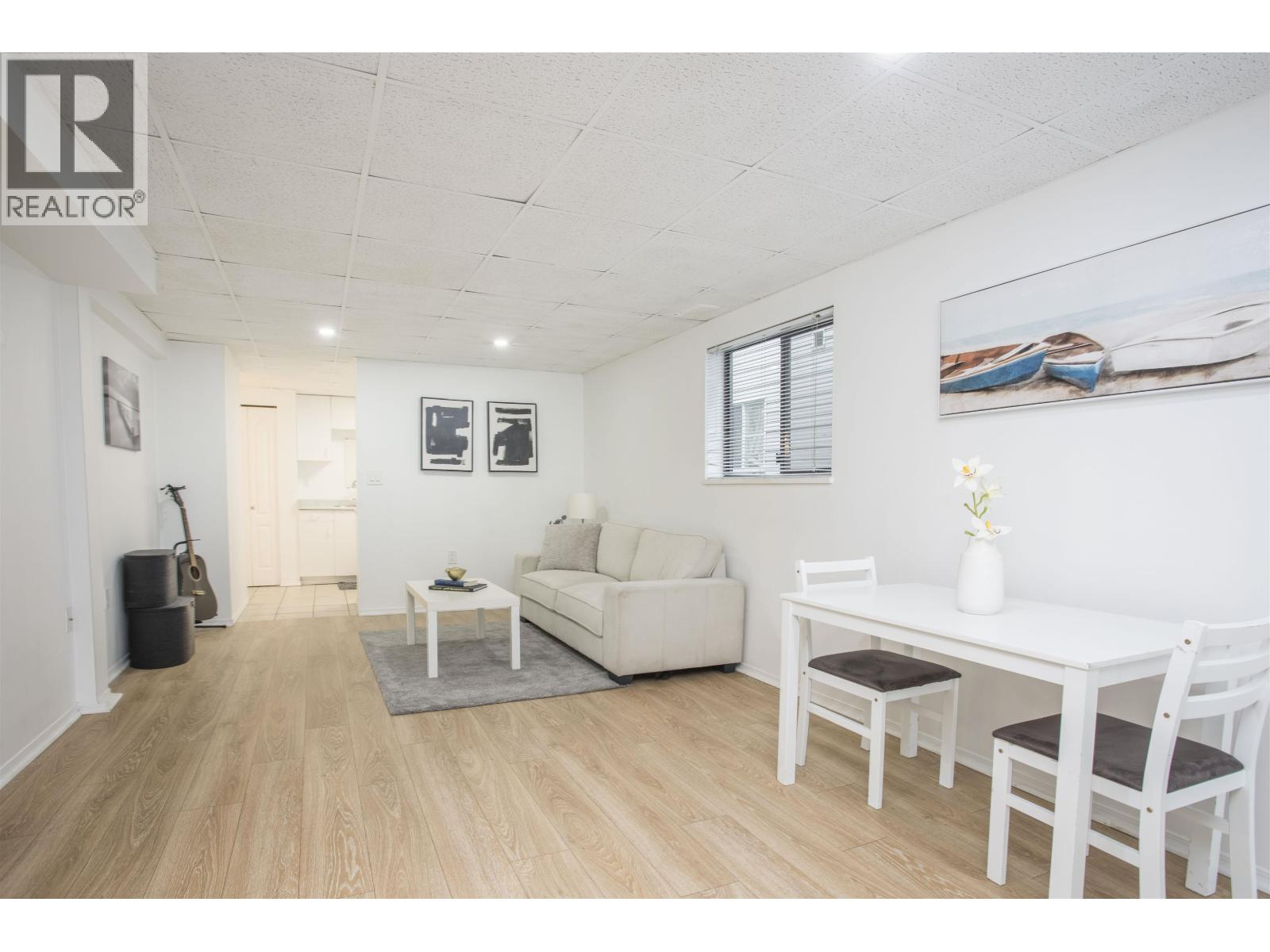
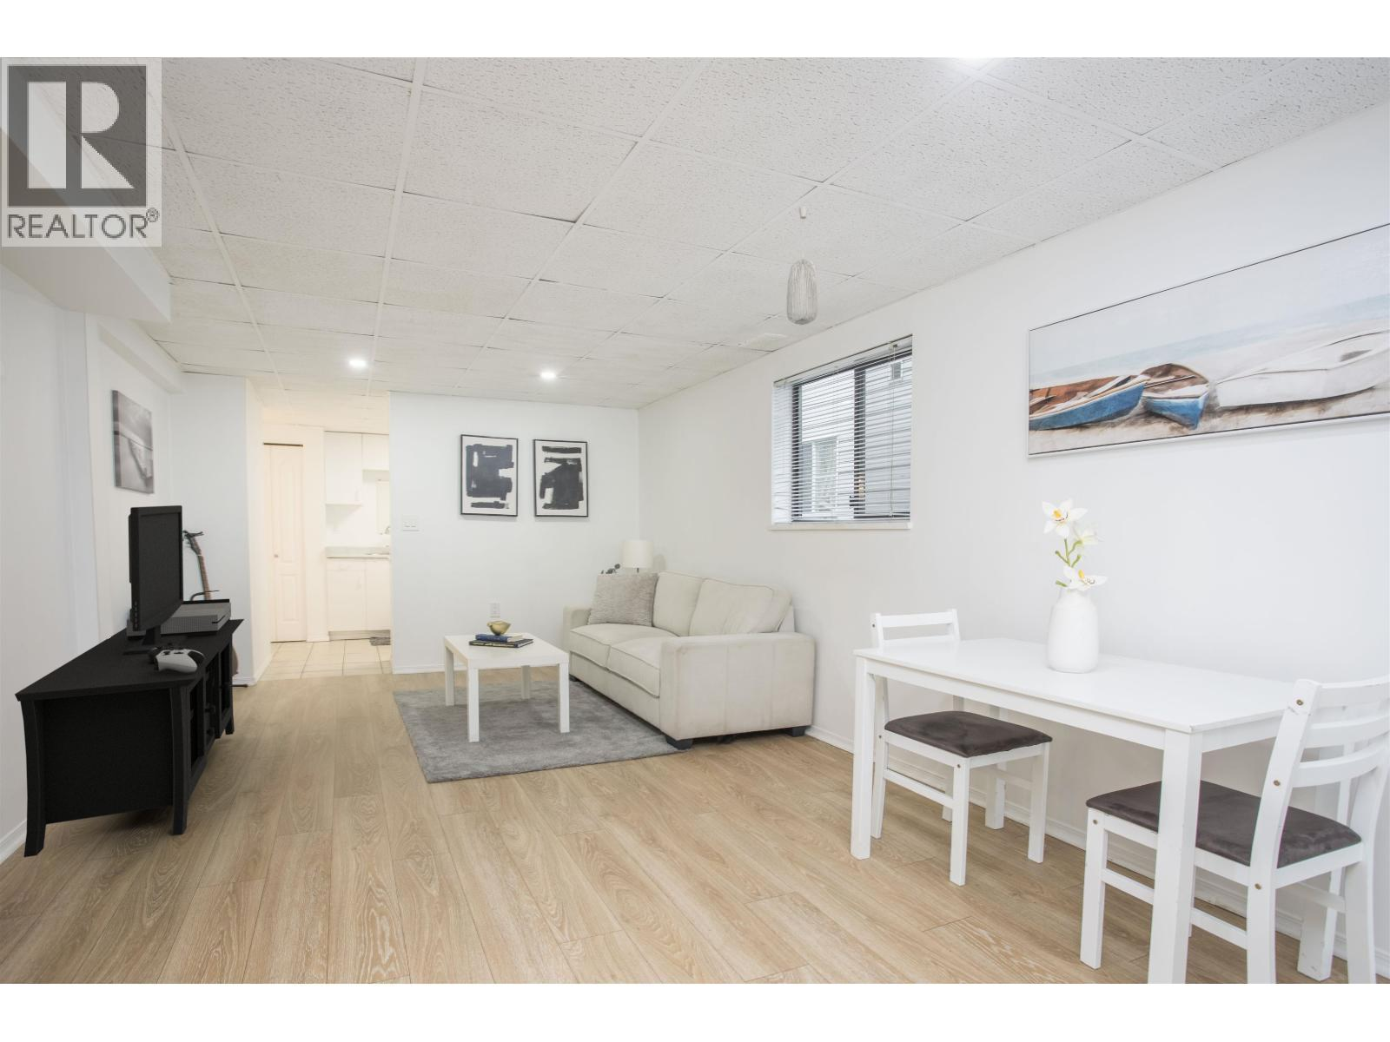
+ pendant light [786,206,819,326]
+ media console [14,505,245,858]
